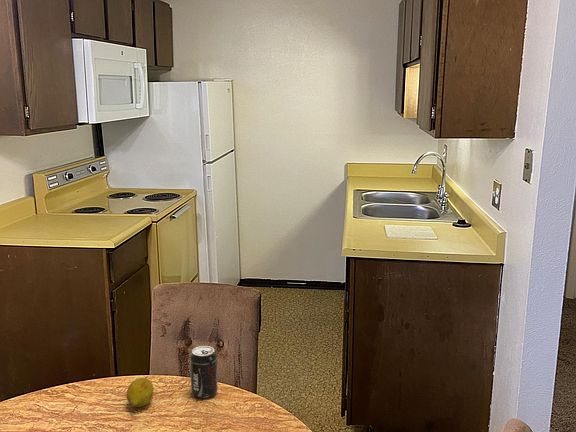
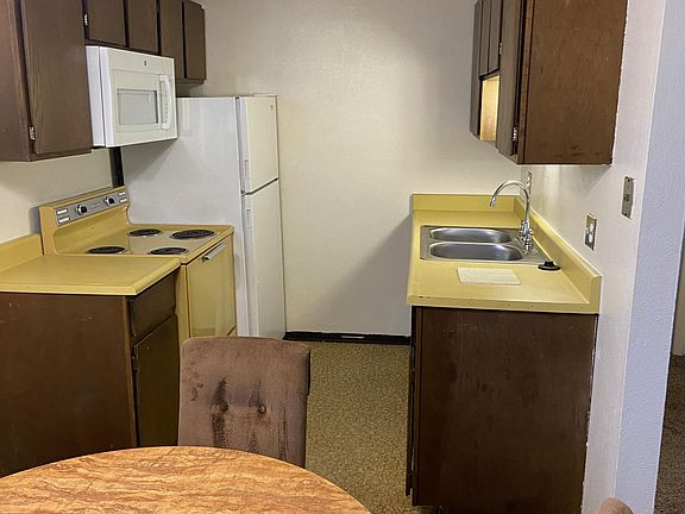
- beverage can [189,345,218,399]
- fruit [126,377,154,408]
